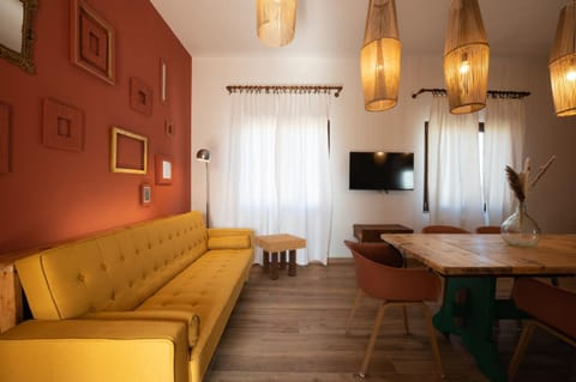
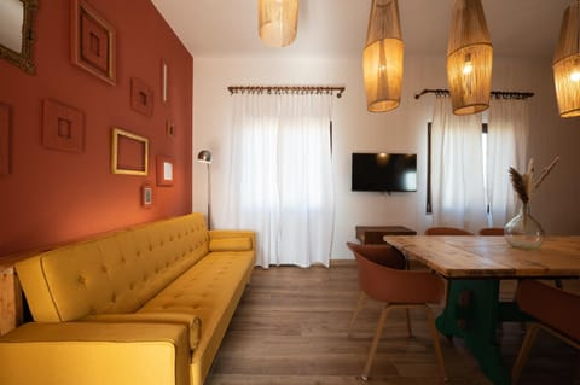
- side table [253,232,307,280]
